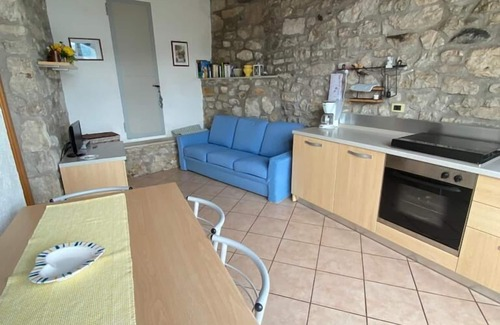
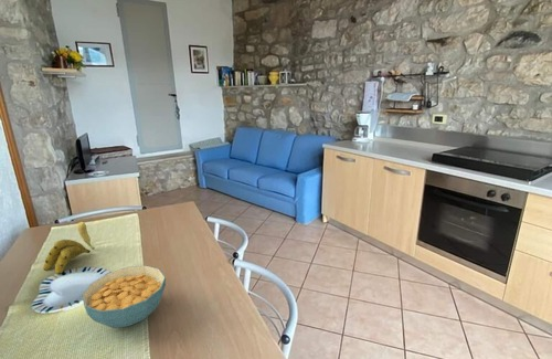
+ cereal bowl [81,265,167,329]
+ banana [42,221,95,275]
